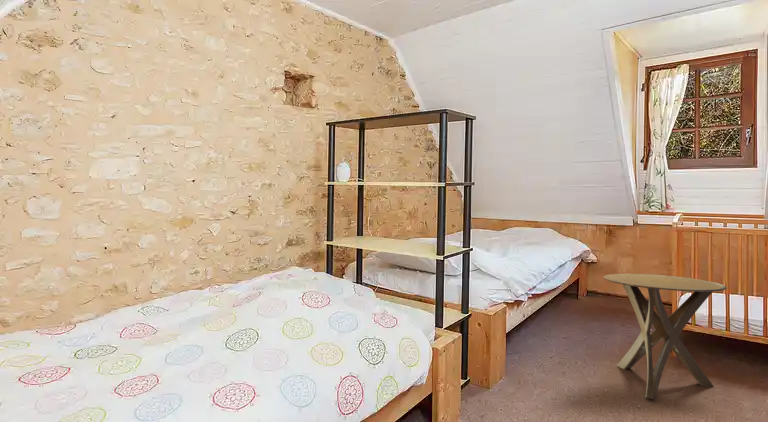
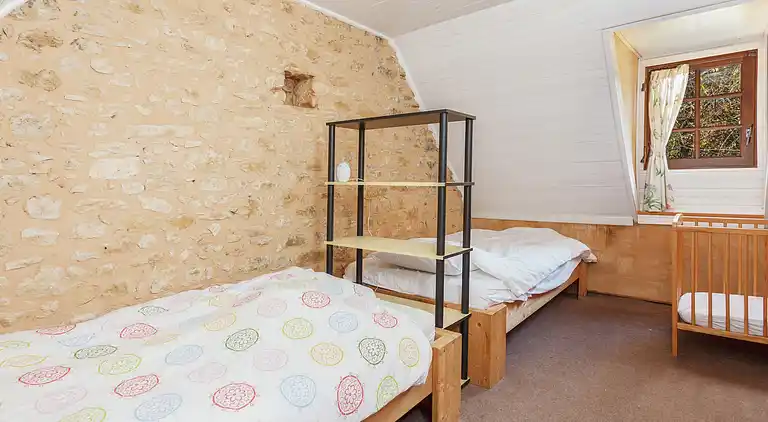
- side table [602,273,728,400]
